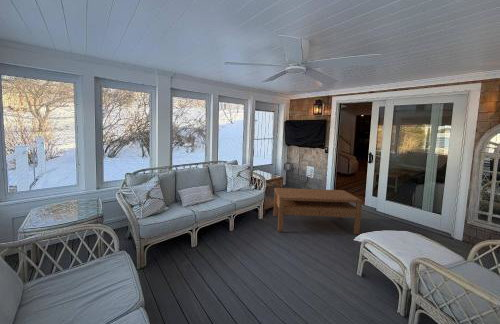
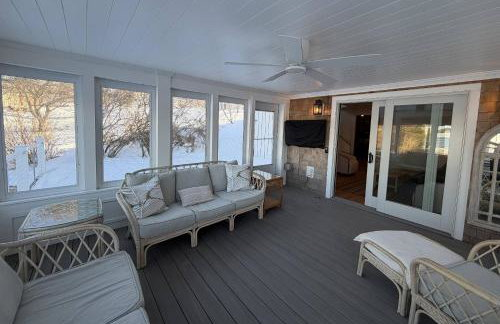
- coffee table [273,187,363,235]
